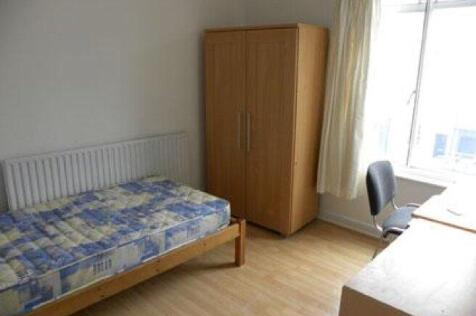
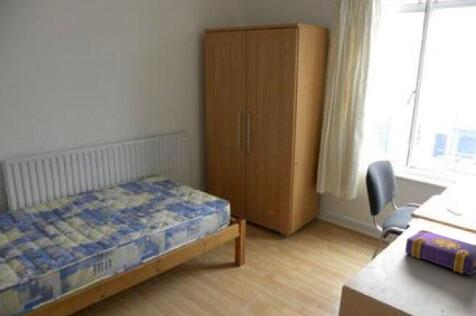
+ book [404,228,476,276]
